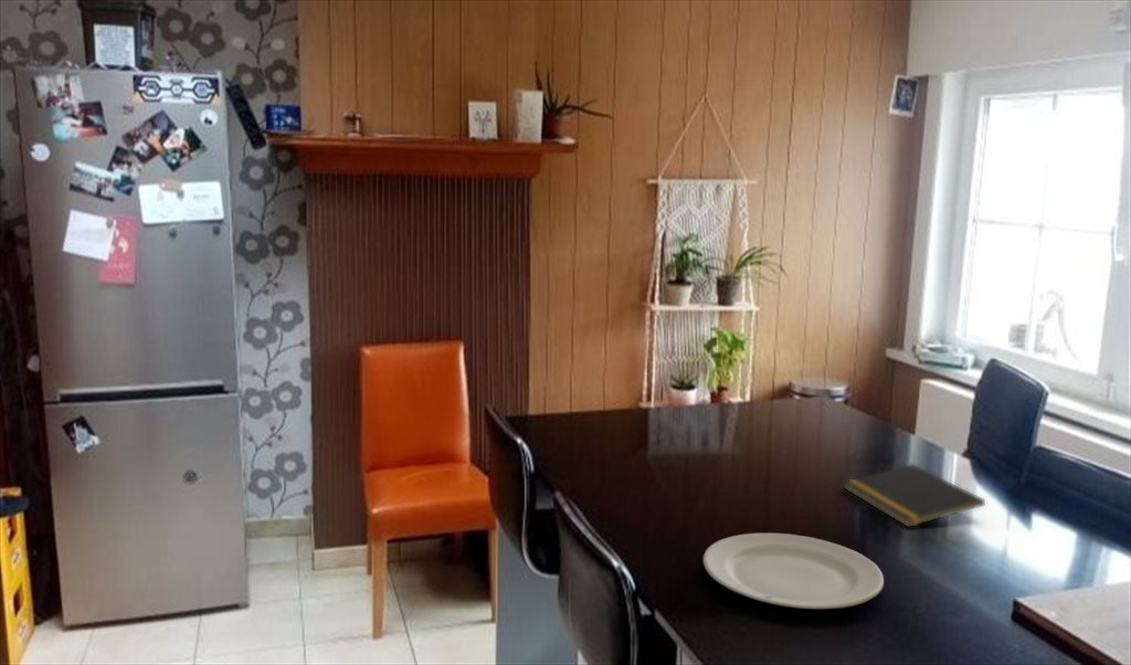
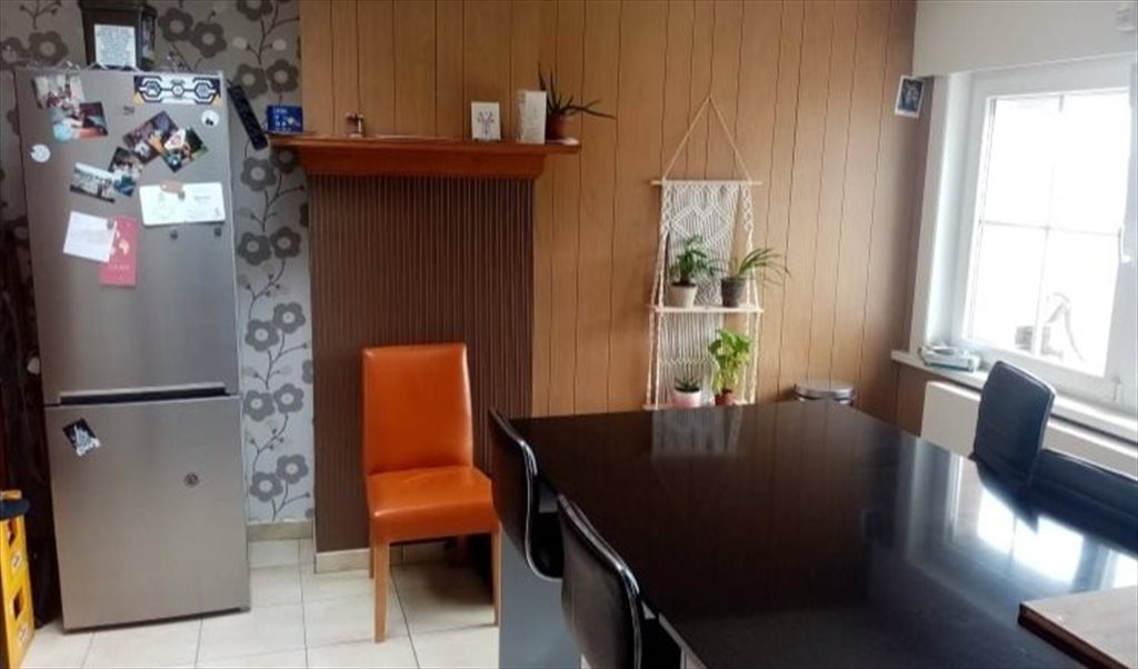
- notepad [843,463,986,528]
- chinaware [702,532,885,610]
